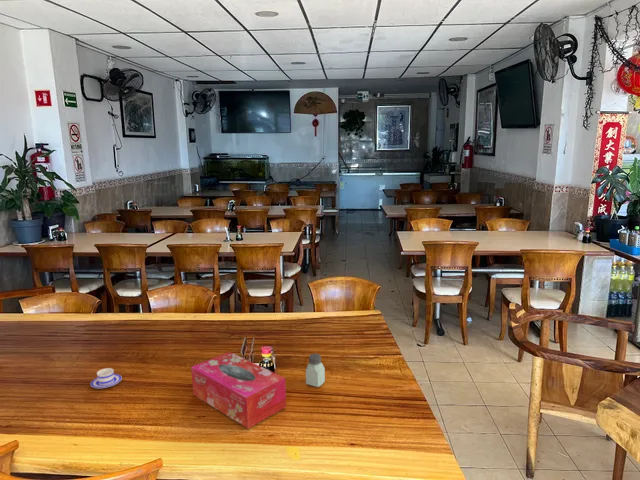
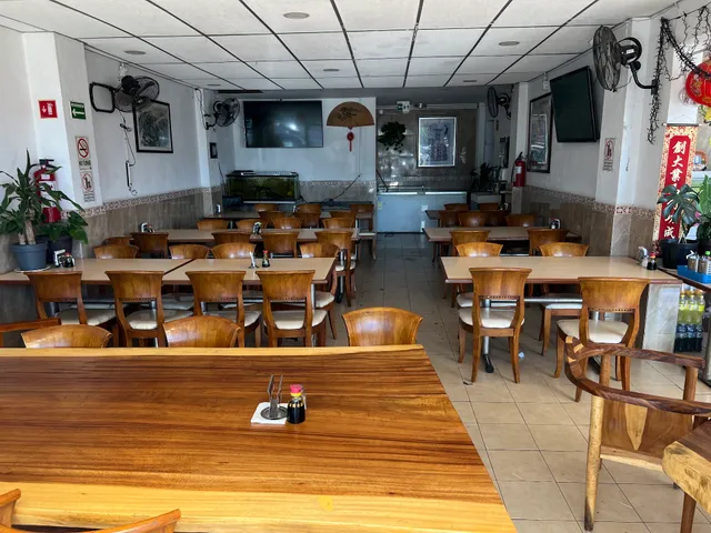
- teacup [89,367,123,389]
- tissue box [190,351,287,430]
- saltshaker [305,353,326,388]
